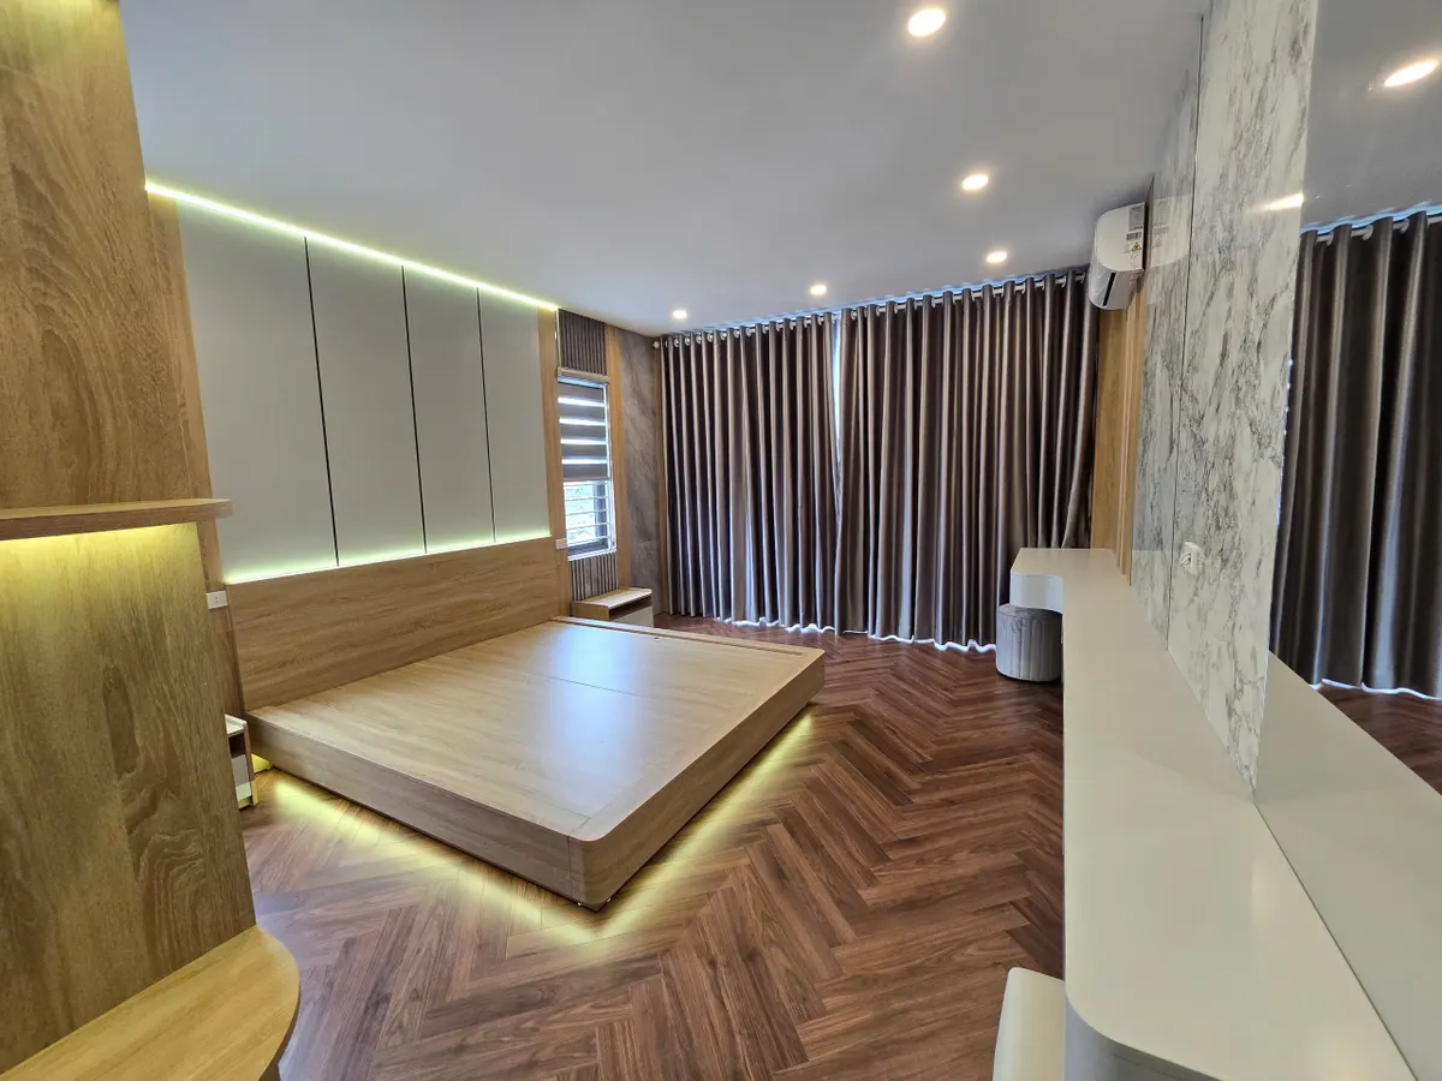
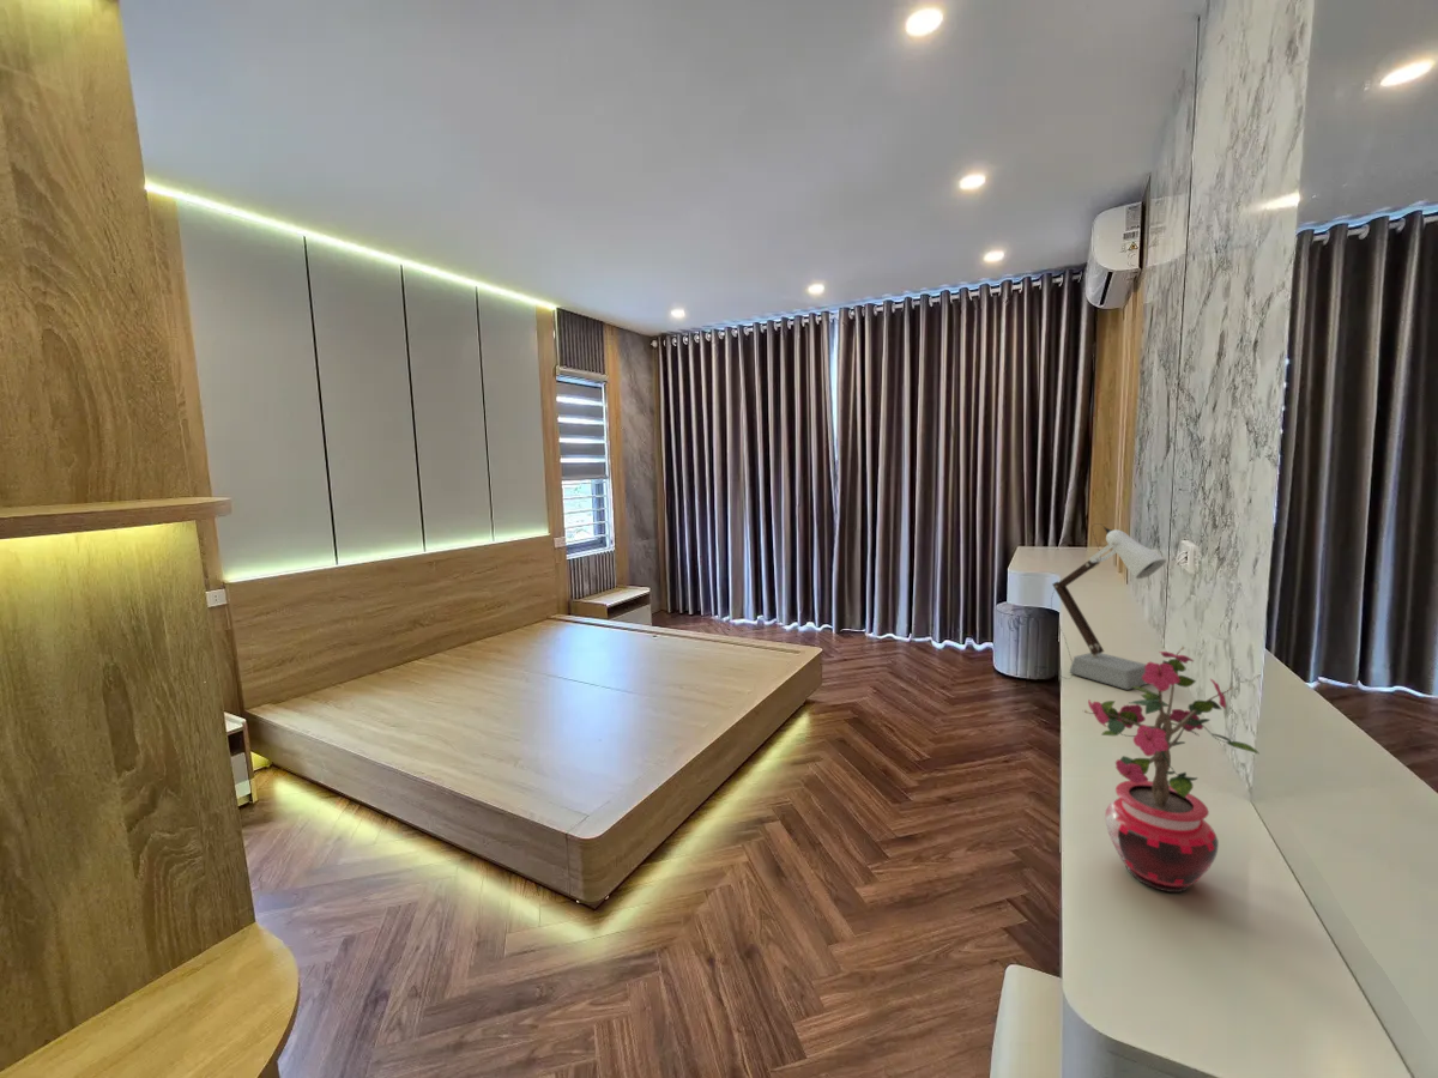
+ potted plant [1081,646,1259,894]
+ desk lamp [1035,522,1167,691]
